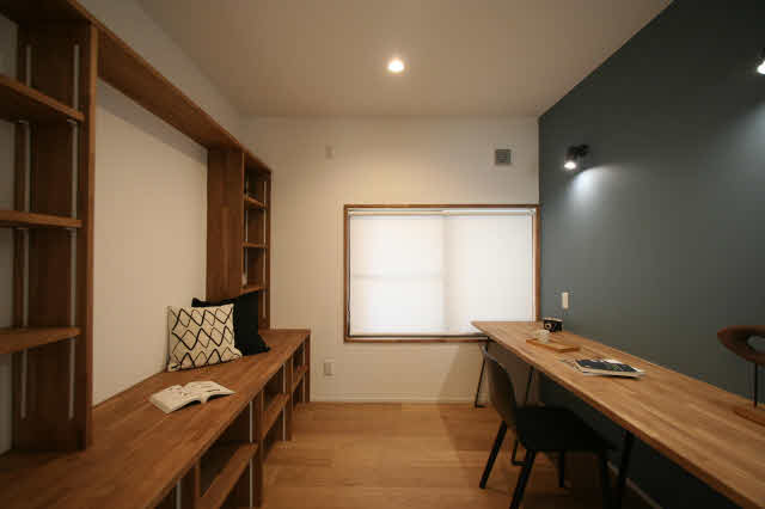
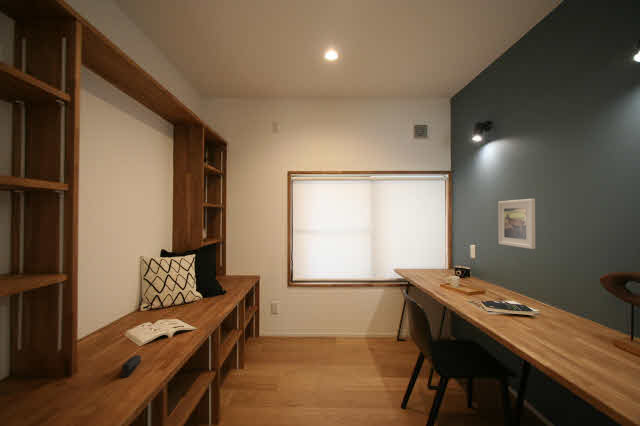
+ stapler [120,354,142,378]
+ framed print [497,198,536,250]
